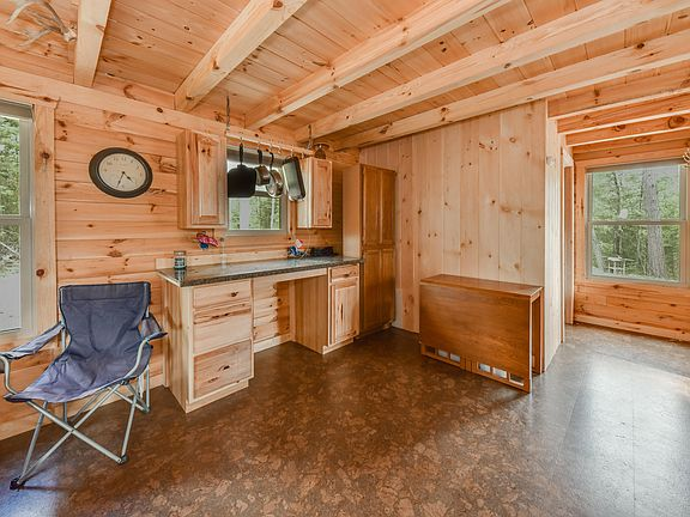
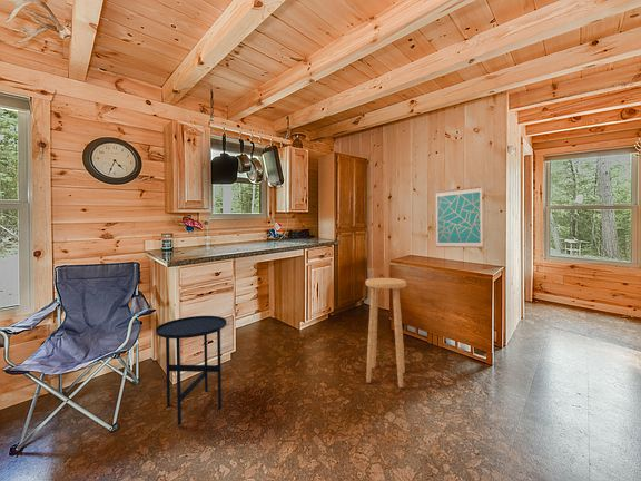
+ stool [365,277,407,389]
+ wall art [435,185,484,249]
+ side table [155,315,228,426]
